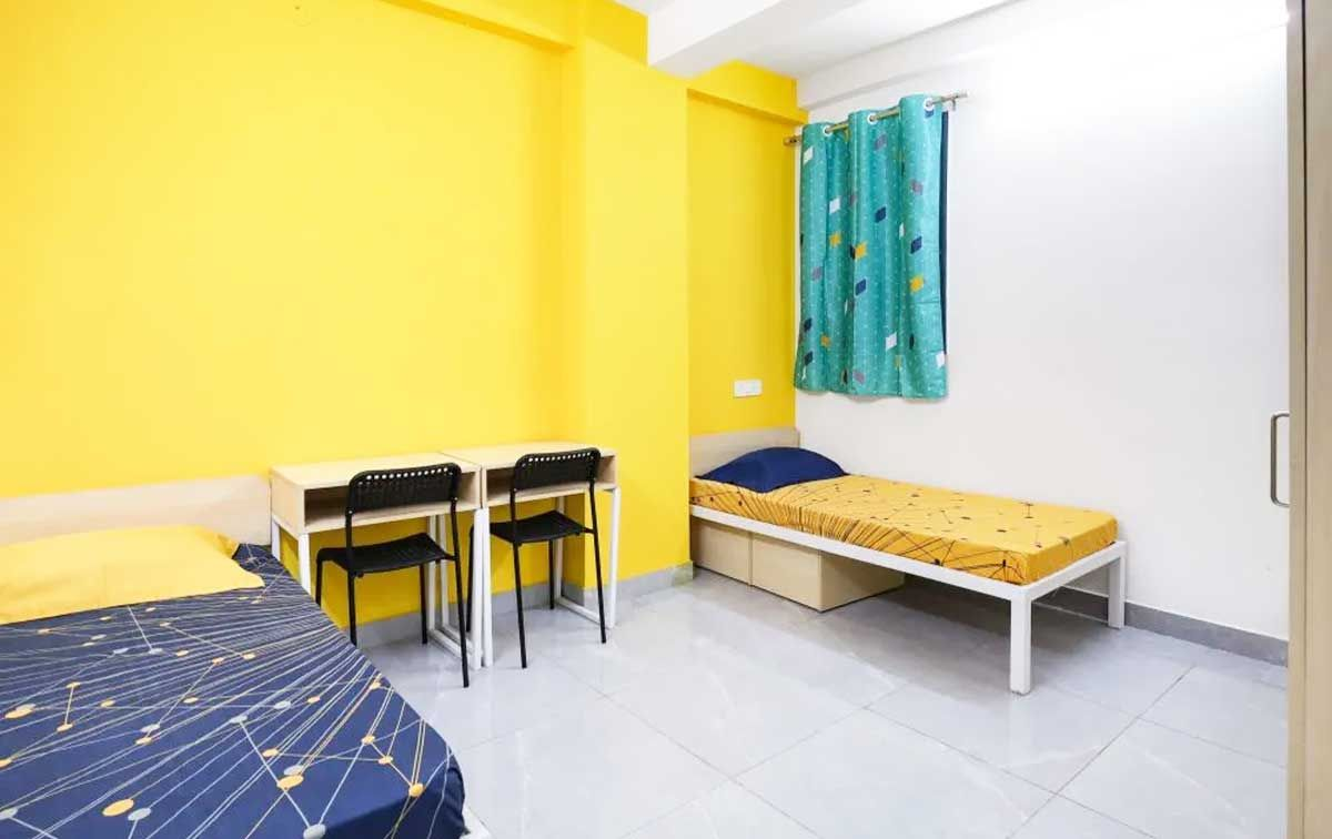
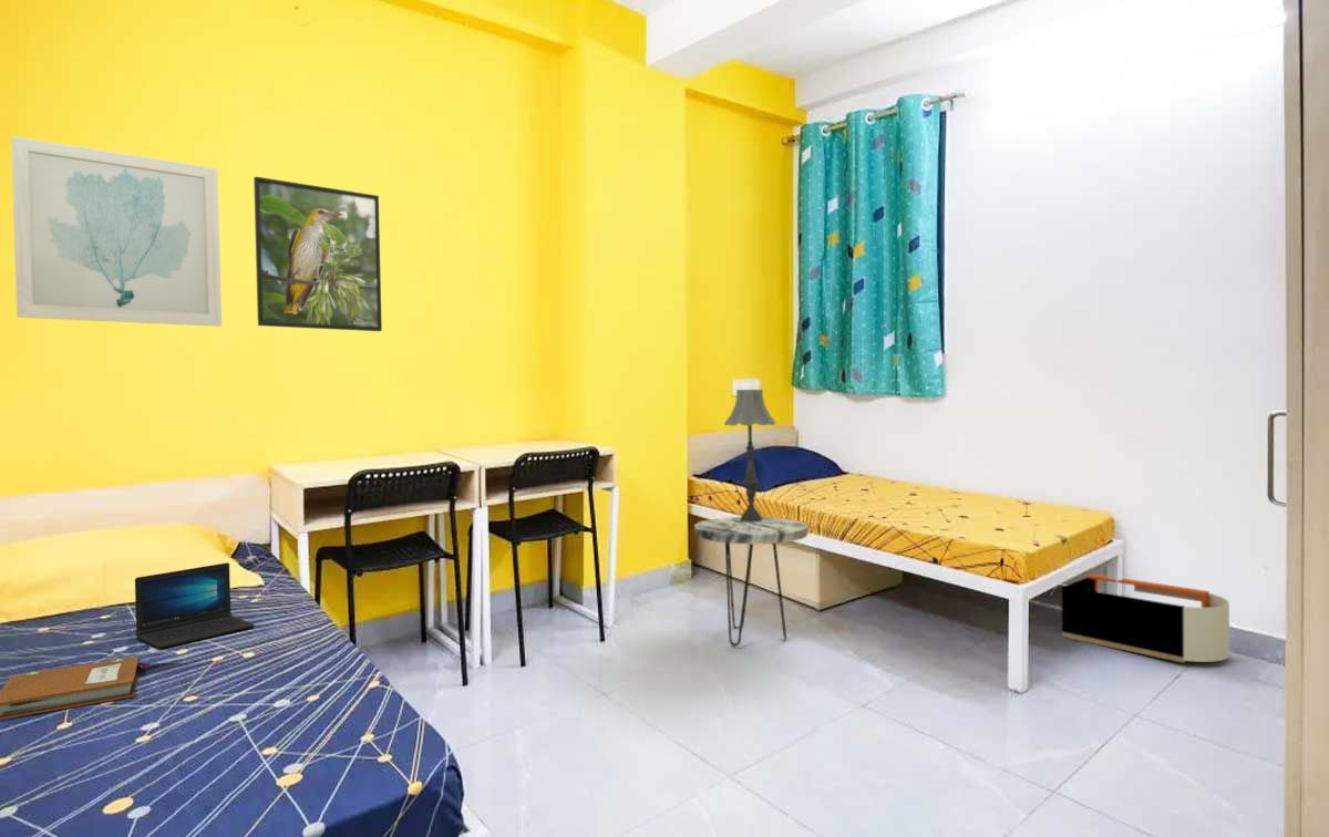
+ notebook [0,655,146,721]
+ laptop [134,561,256,649]
+ wall art [10,135,223,328]
+ storage bin [1061,572,1230,664]
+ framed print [253,176,383,332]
+ side table [693,516,808,648]
+ table lamp [723,389,777,523]
